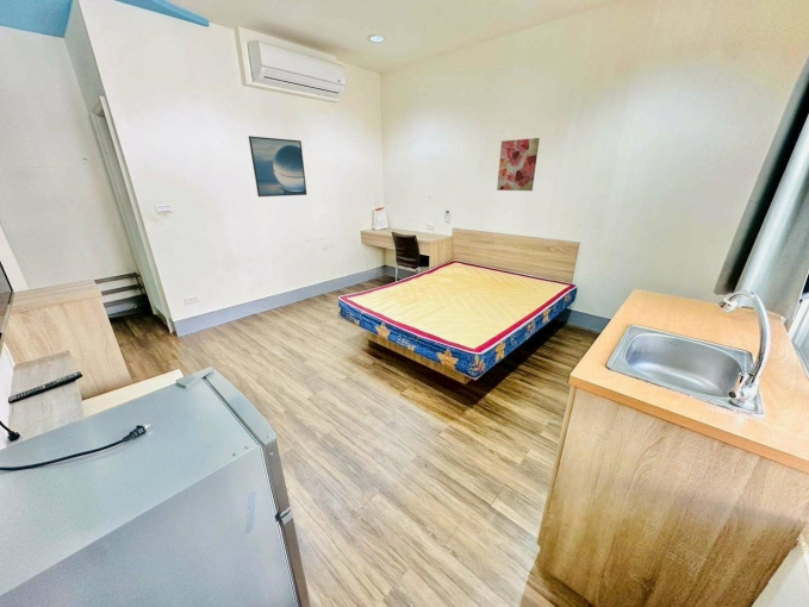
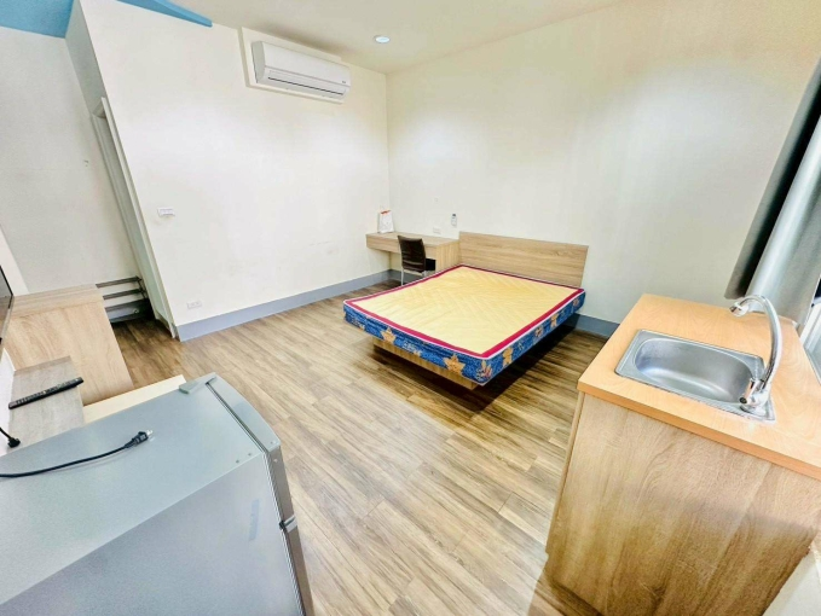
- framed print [248,134,307,198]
- wall art [496,137,541,192]
